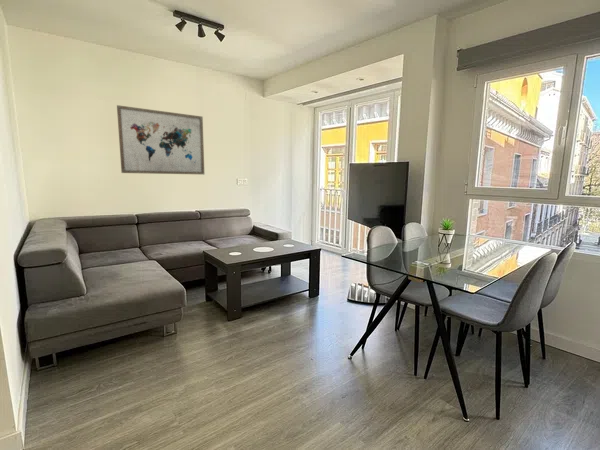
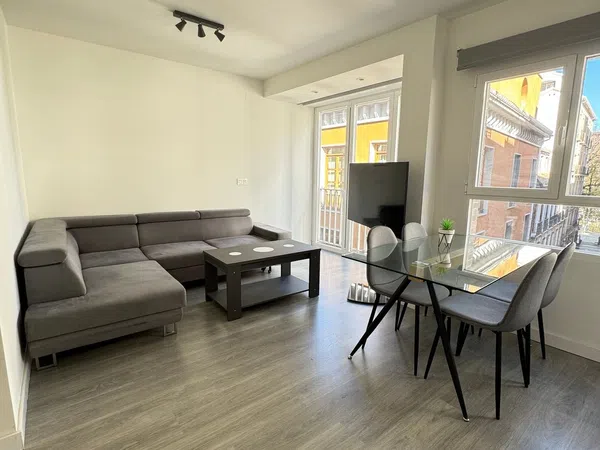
- wall art [116,104,205,175]
